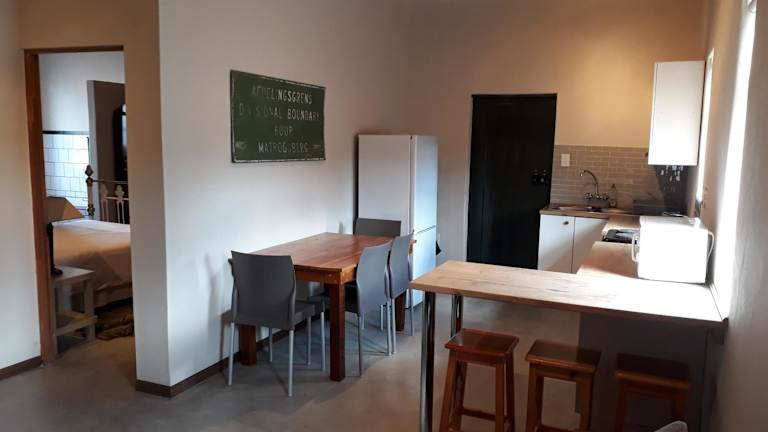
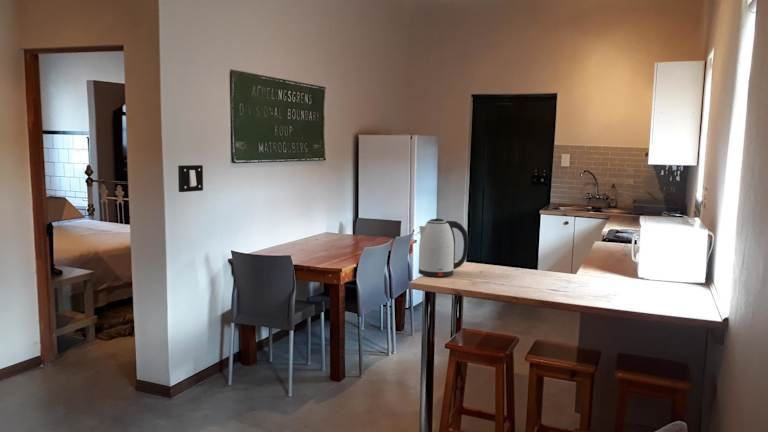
+ light switch [177,164,204,193]
+ kettle [417,217,469,278]
